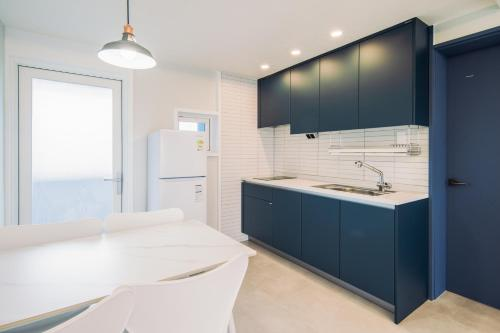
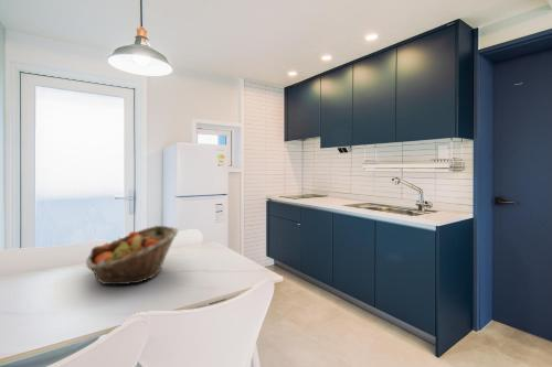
+ fruit basket [85,225,179,285]
